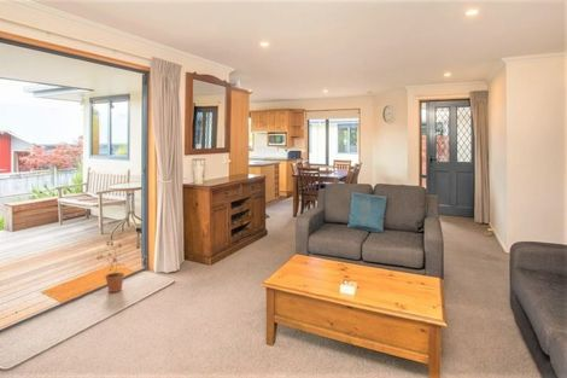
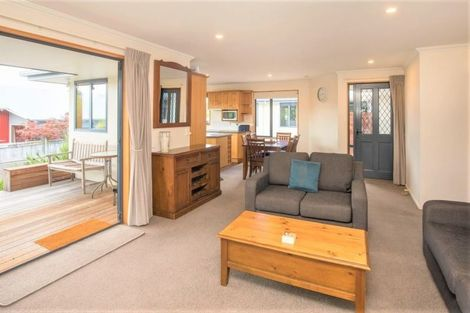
- potted plant [97,240,127,293]
